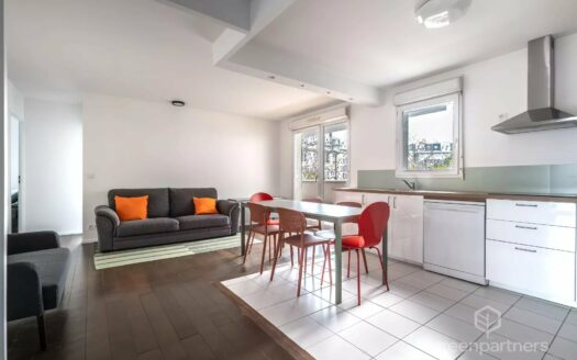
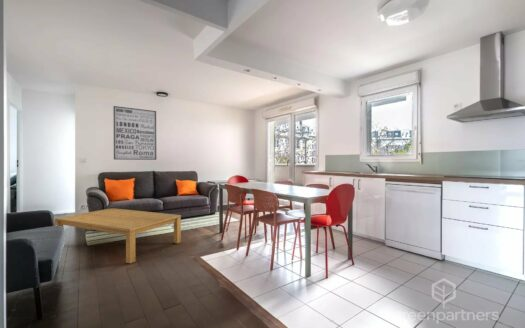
+ wall art [112,105,157,161]
+ coffee table [54,207,182,264]
